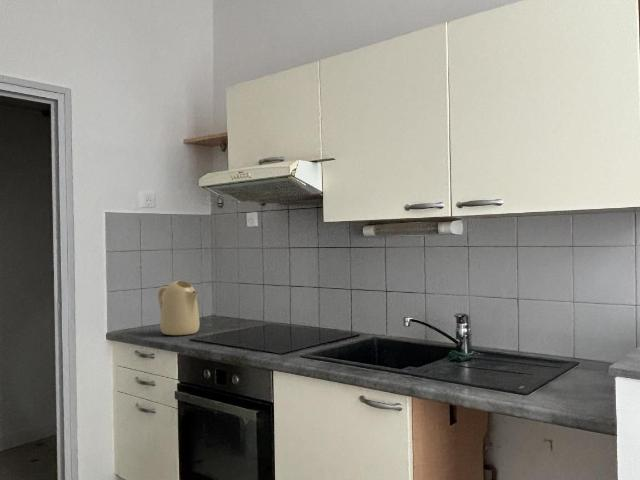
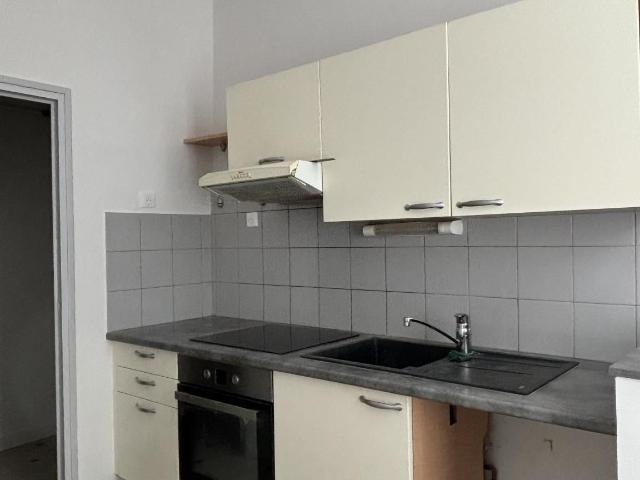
- kettle [157,280,201,336]
